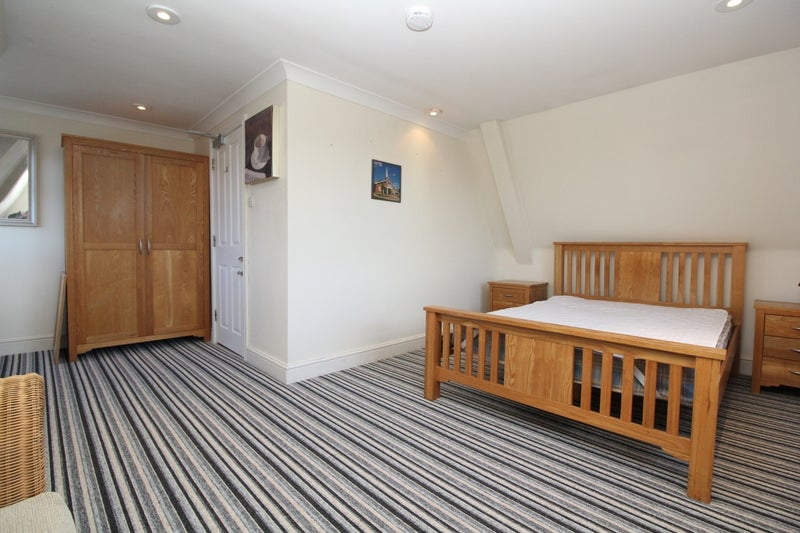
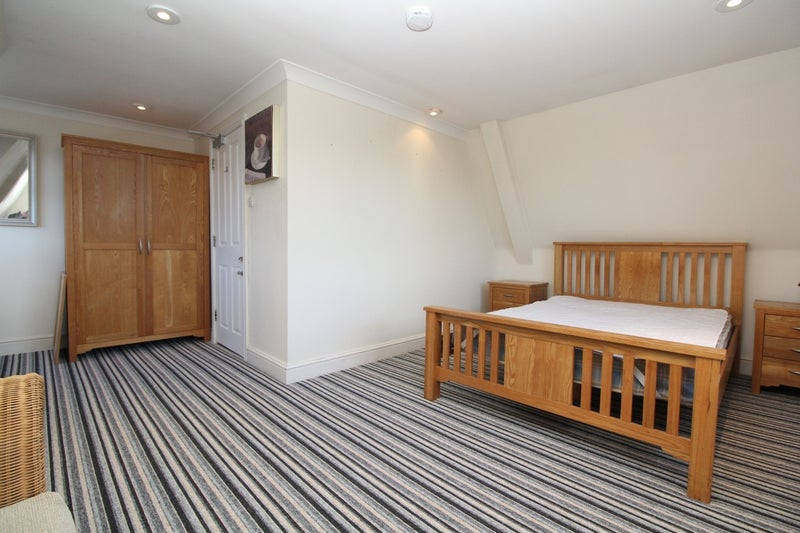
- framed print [370,158,403,204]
